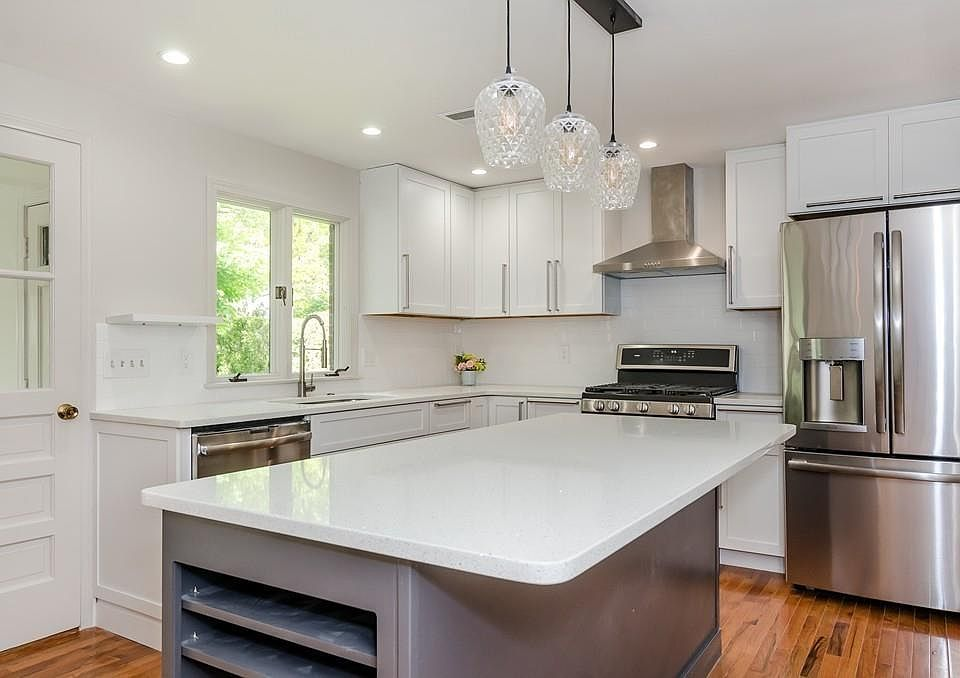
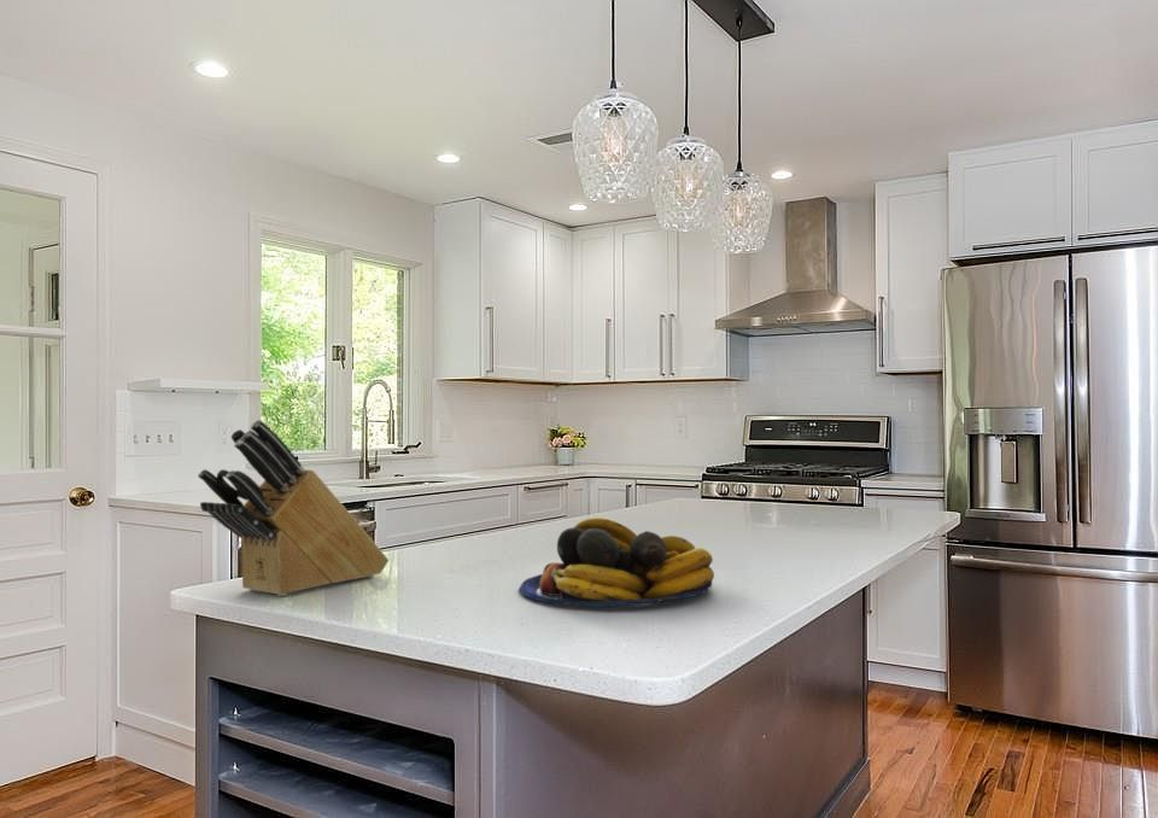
+ fruit bowl [517,516,715,608]
+ knife block [197,419,390,597]
